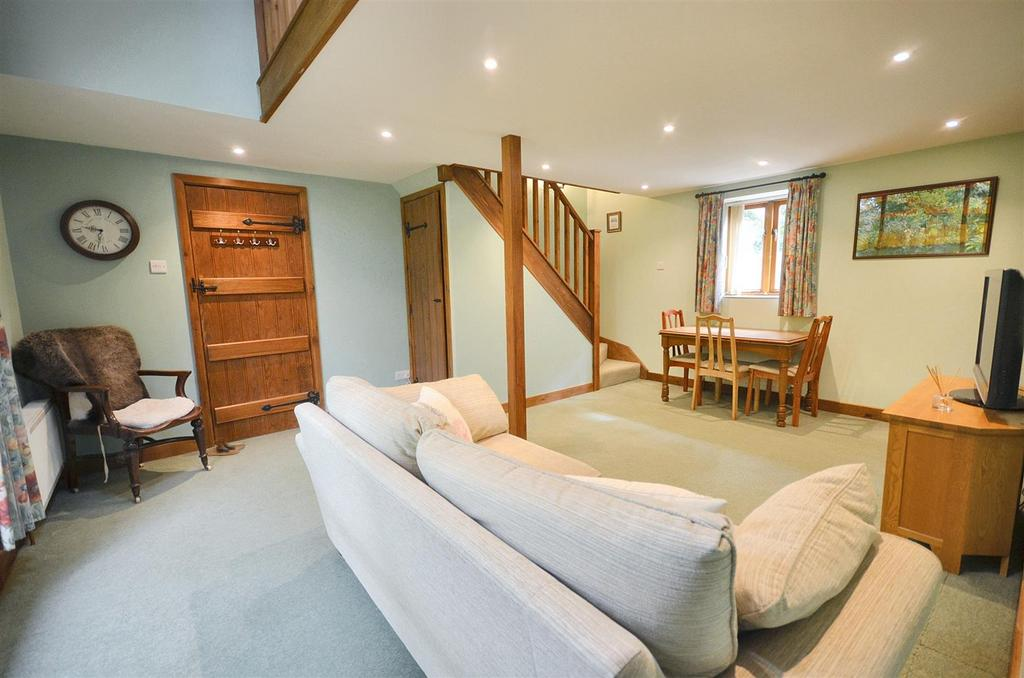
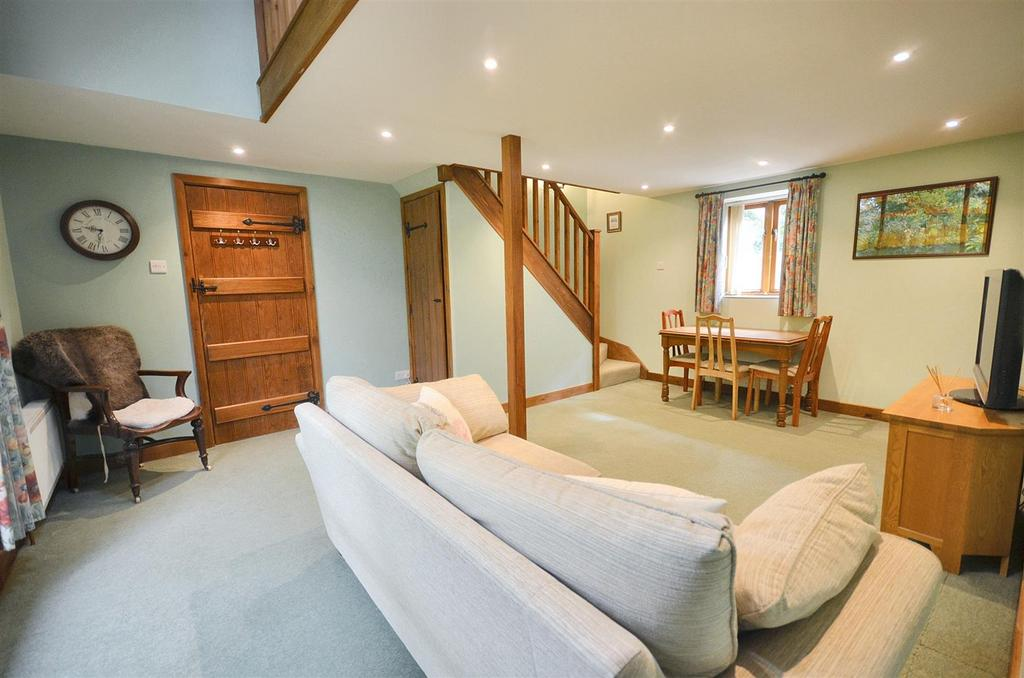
- boots [206,437,246,457]
